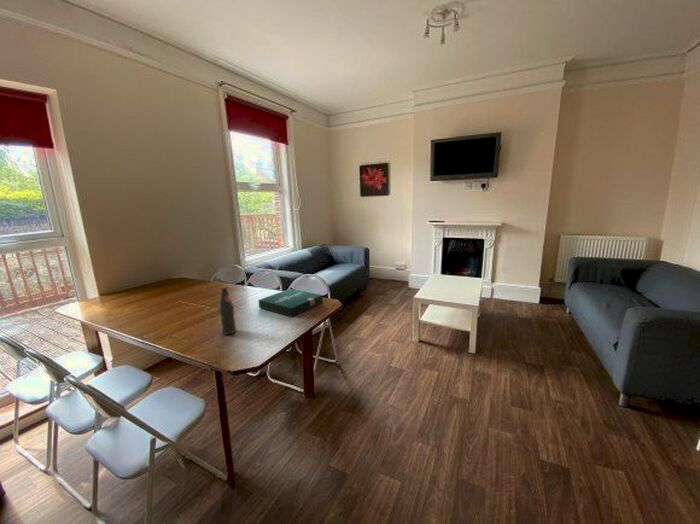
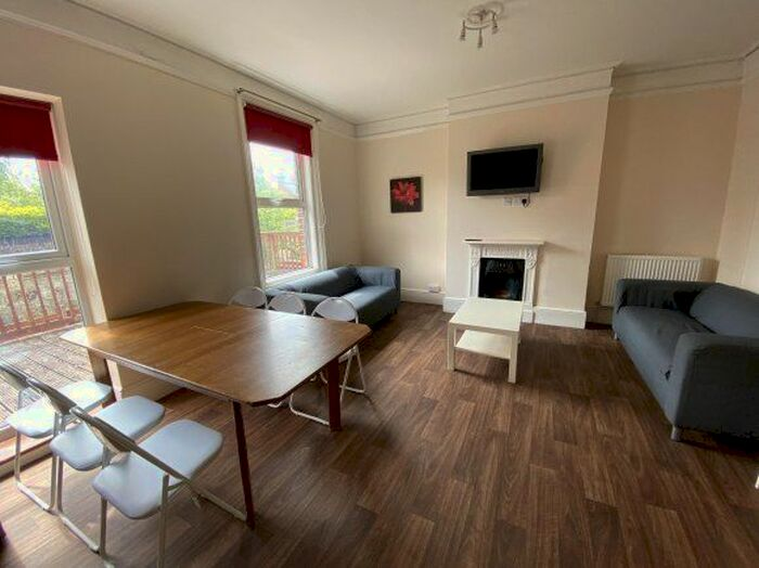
- pizza box [257,288,324,318]
- bottle [218,286,237,336]
